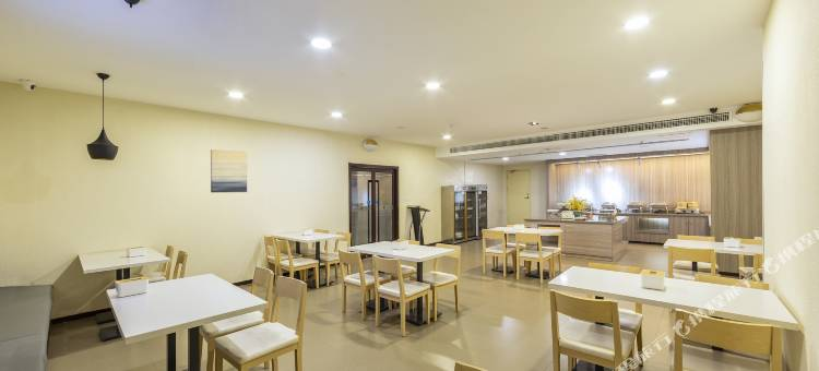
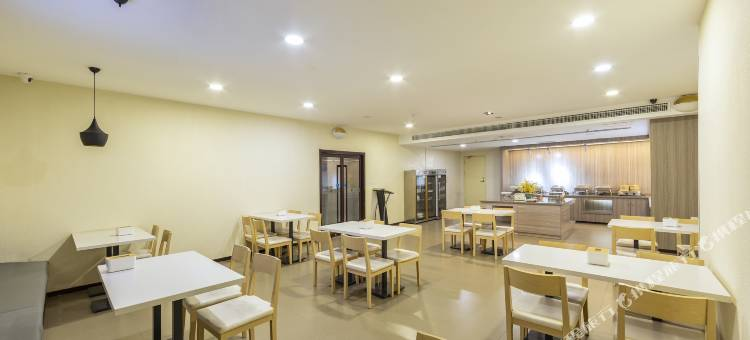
- wall art [210,148,248,193]
